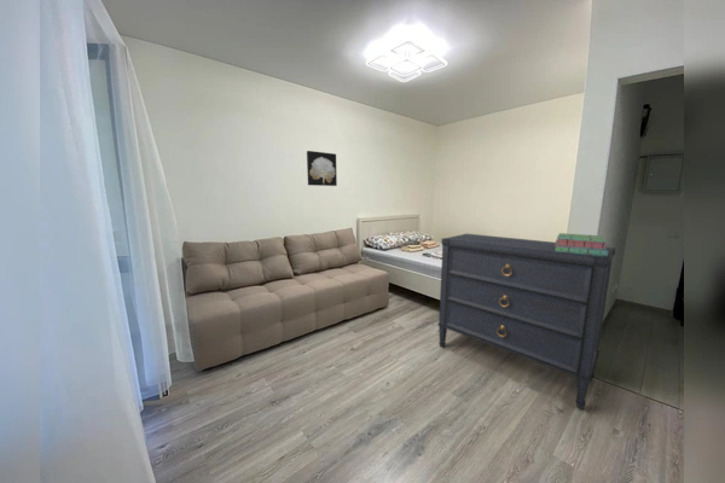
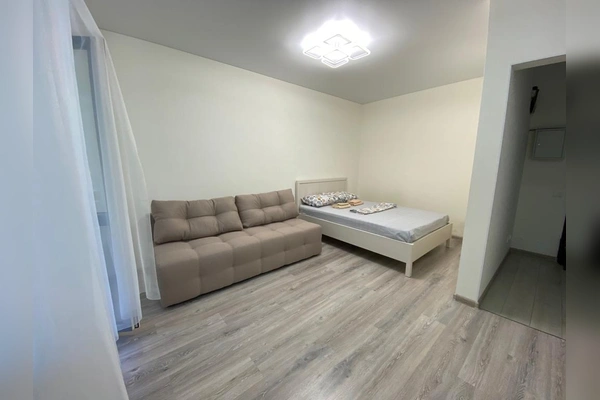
- wall art [306,150,338,187]
- dresser [437,233,616,411]
- stack of books [555,232,608,256]
